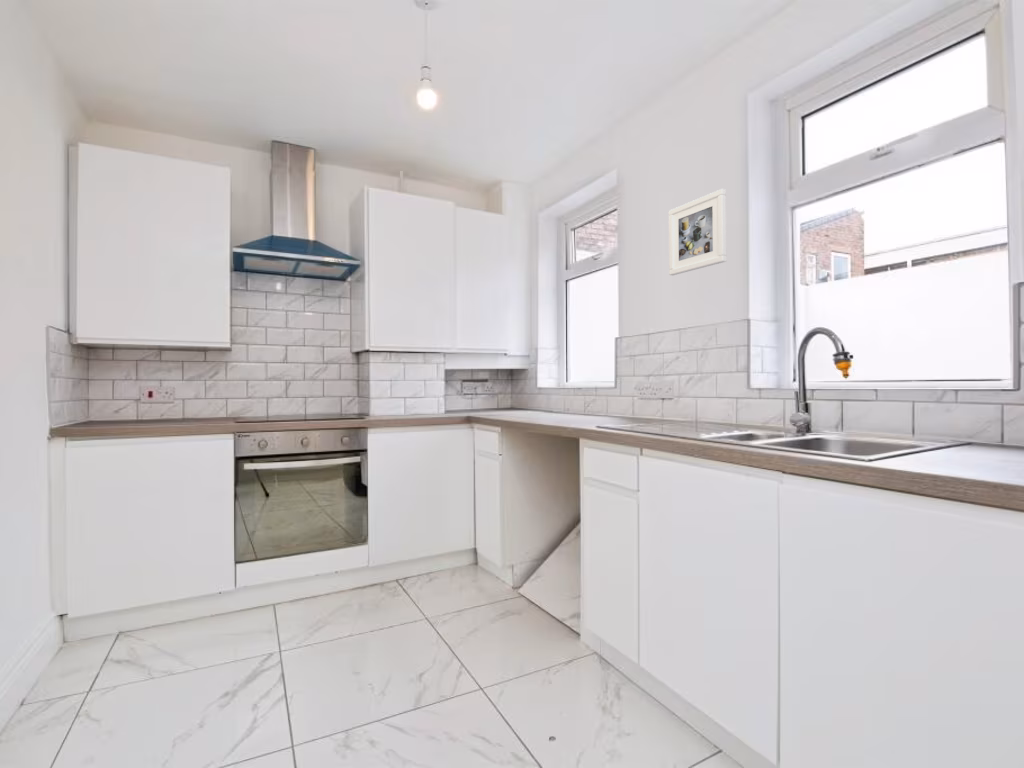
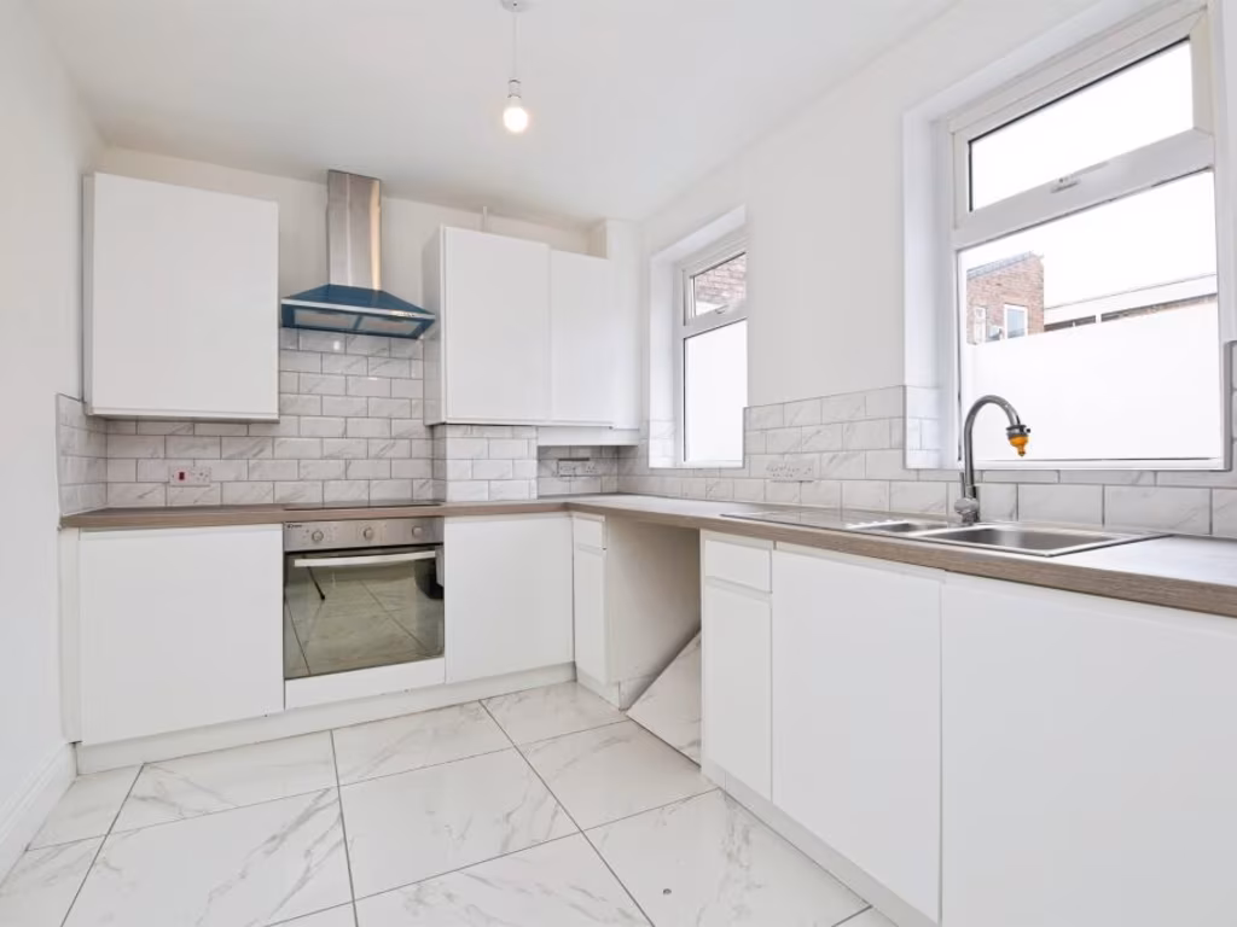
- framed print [668,188,727,276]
